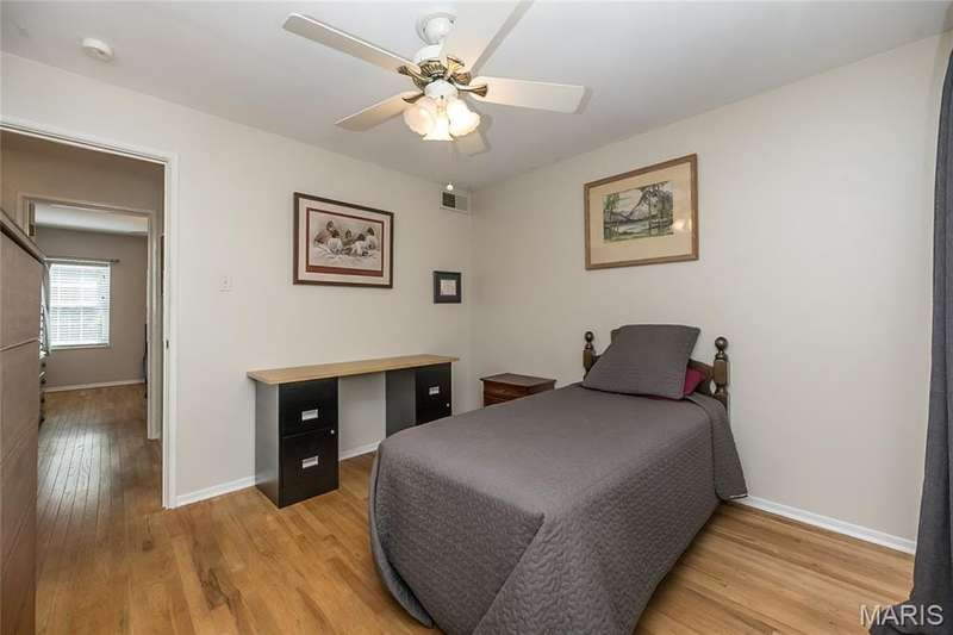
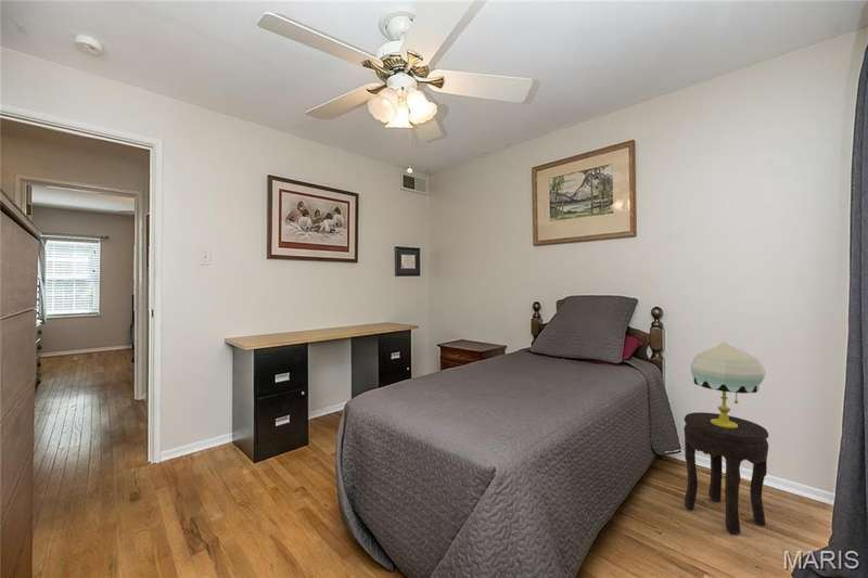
+ table lamp [690,342,766,428]
+ side table [682,411,769,536]
